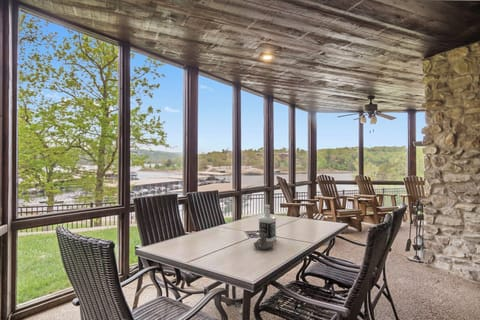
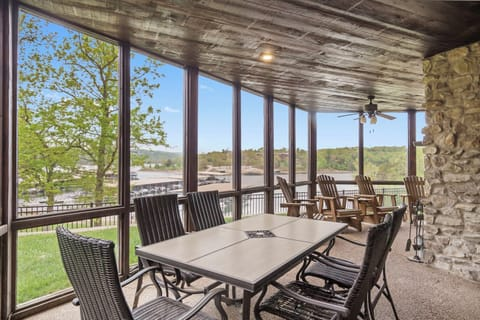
- candle holder [253,233,275,250]
- bottle [258,204,277,243]
